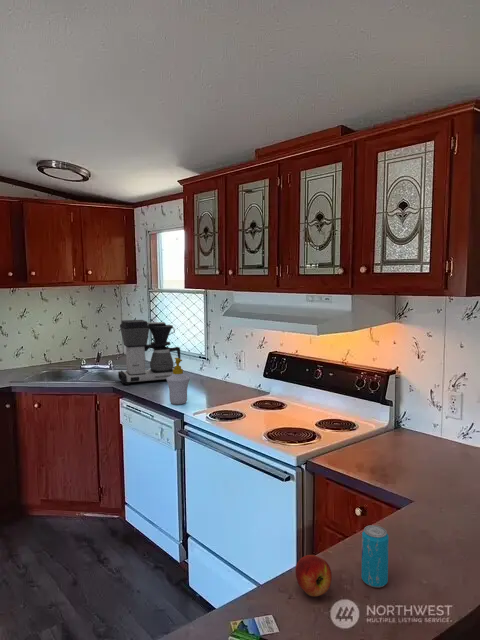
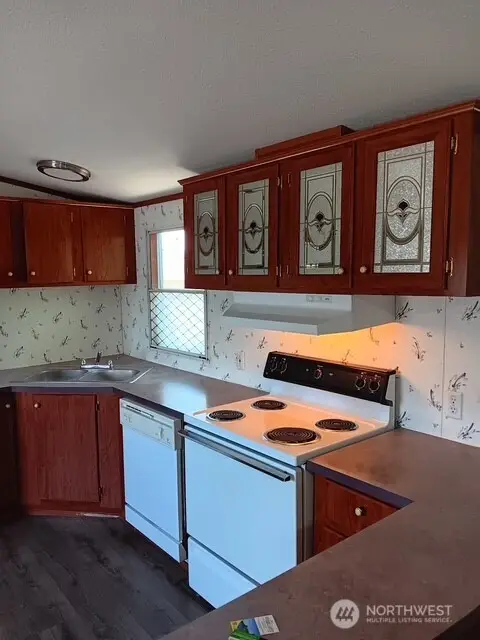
- beverage can [361,524,390,589]
- soap bottle [165,357,191,405]
- apple [295,554,333,597]
- coffee maker [117,319,182,386]
